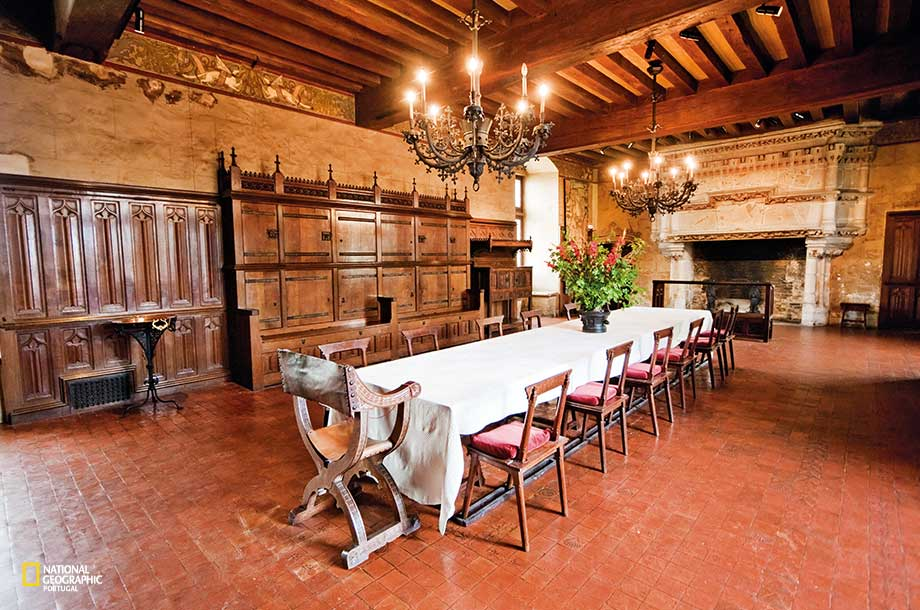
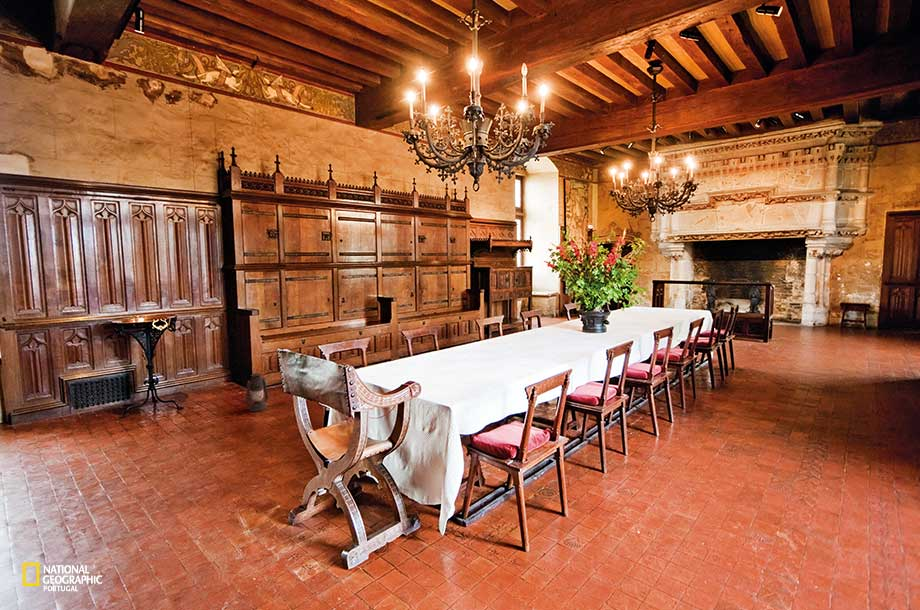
+ lantern [243,372,270,413]
